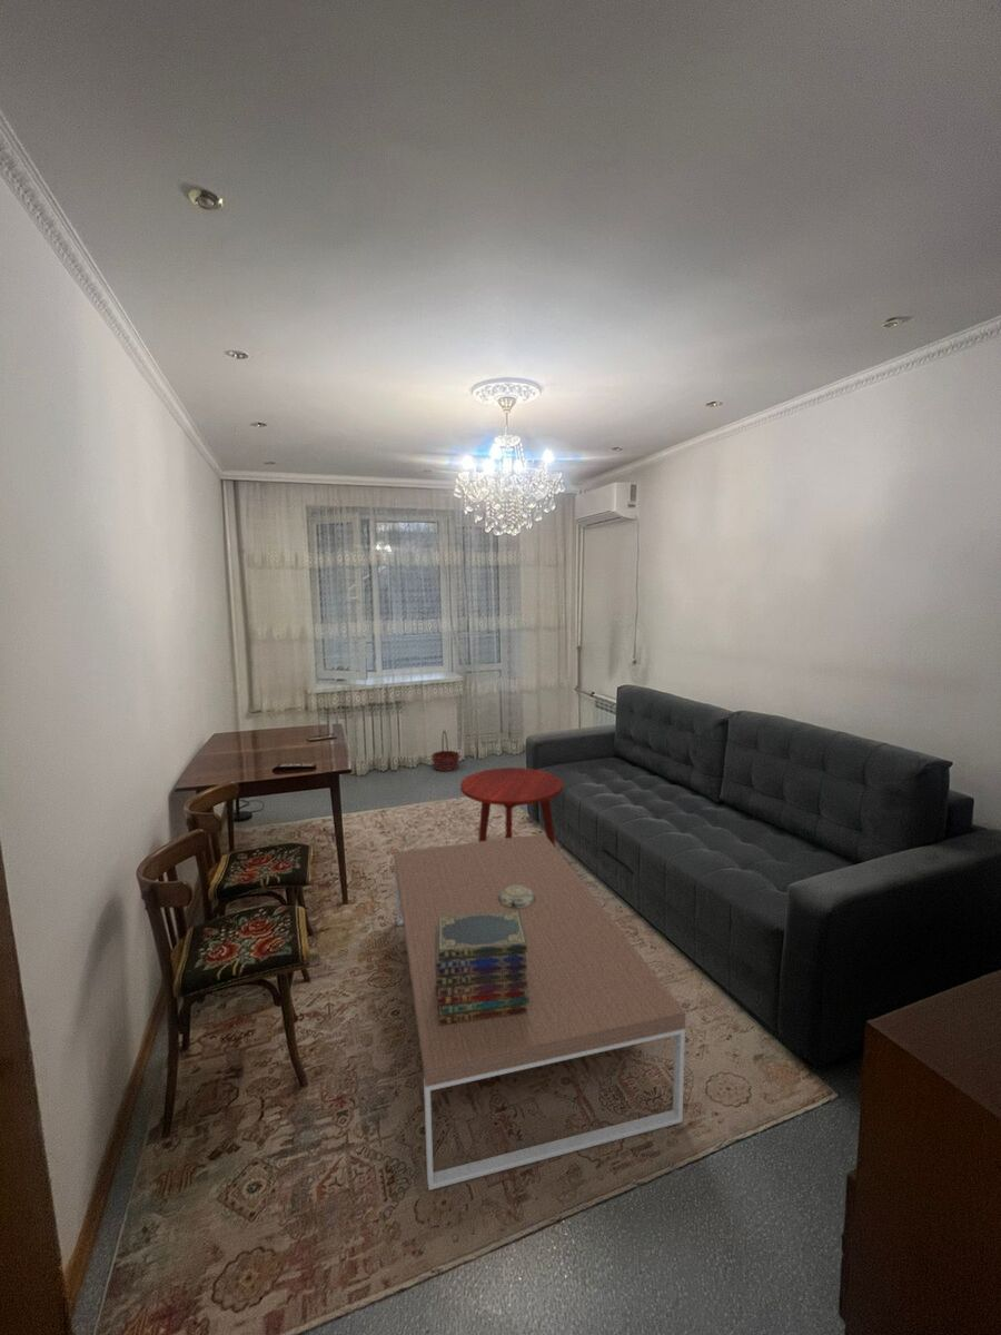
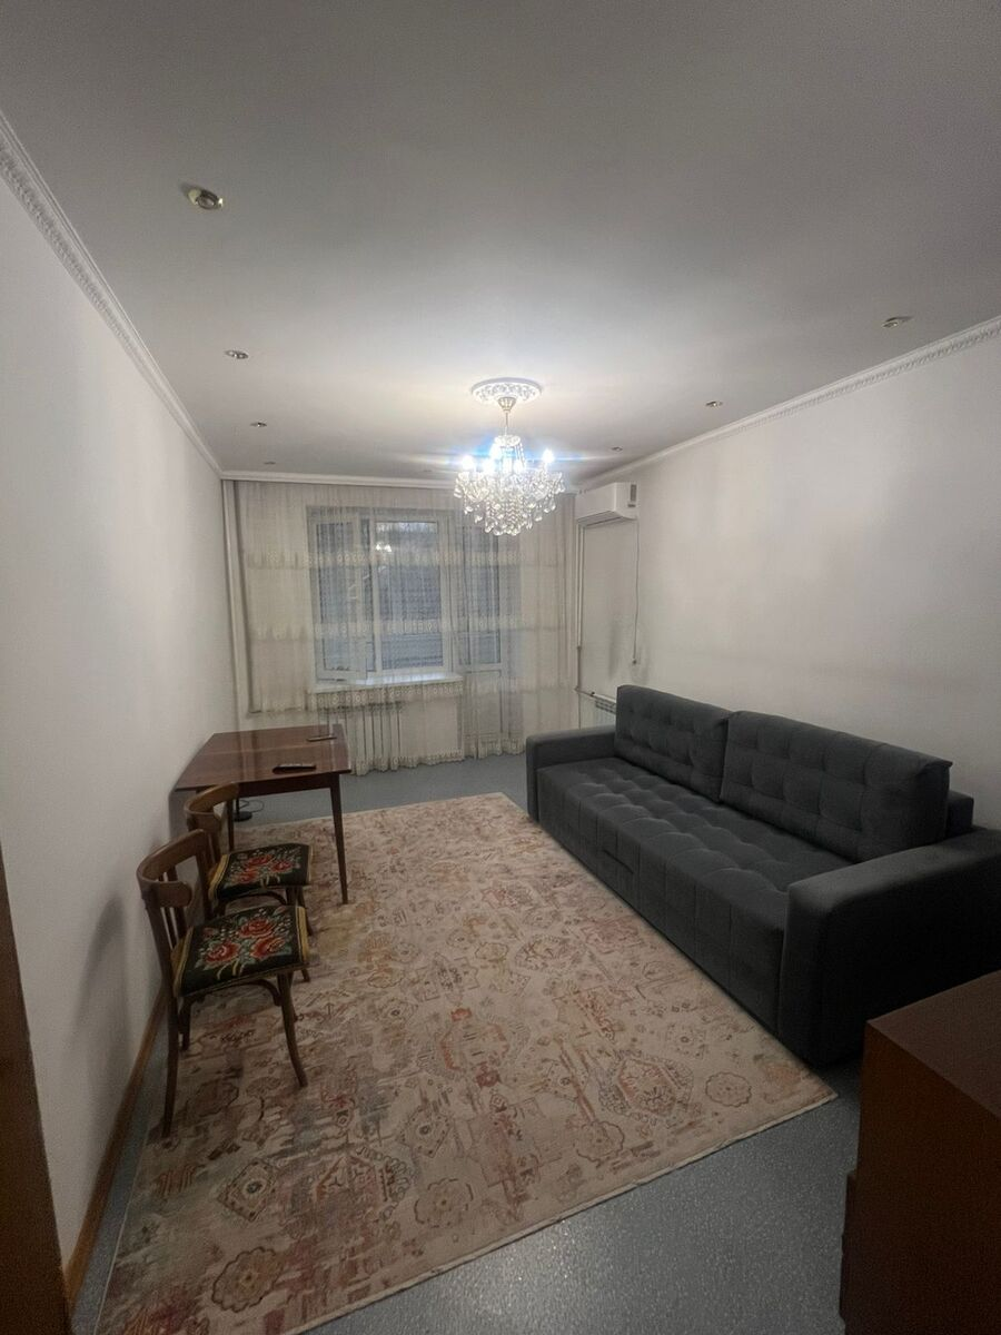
- side table [459,767,564,849]
- basket [430,730,460,772]
- decorative bowl [498,886,535,908]
- coffee table [394,833,686,1191]
- book stack [435,911,529,1026]
